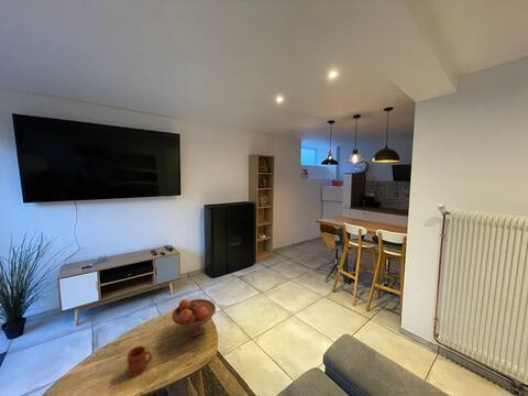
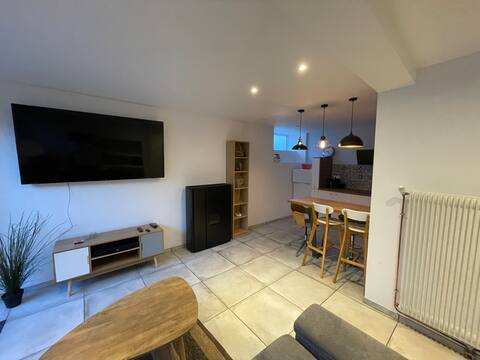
- mug [127,344,153,377]
- fruit bowl [170,298,217,338]
